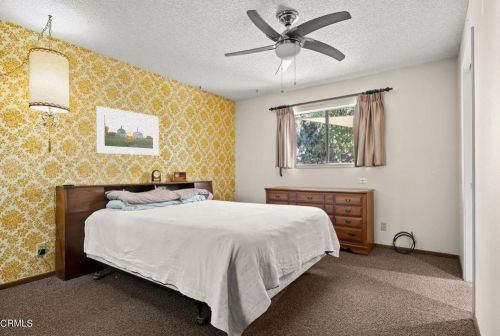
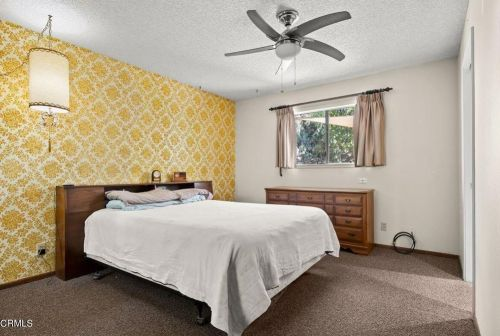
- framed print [95,105,160,156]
